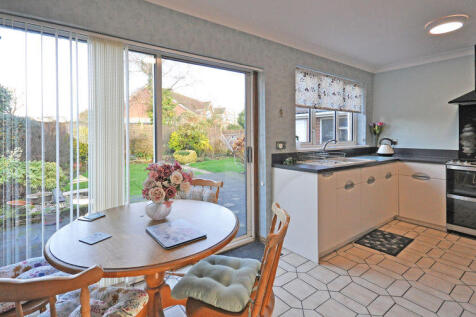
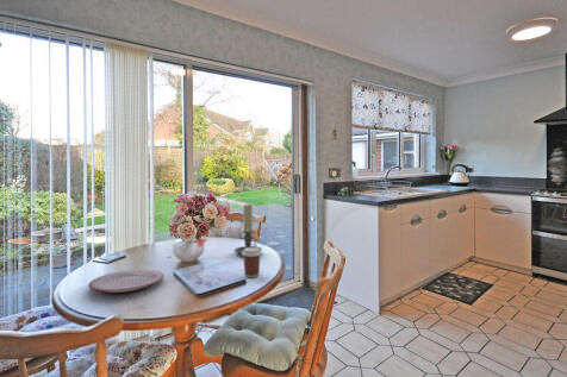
+ coffee cup [241,247,263,278]
+ plate [87,269,164,294]
+ candle holder [233,203,262,256]
